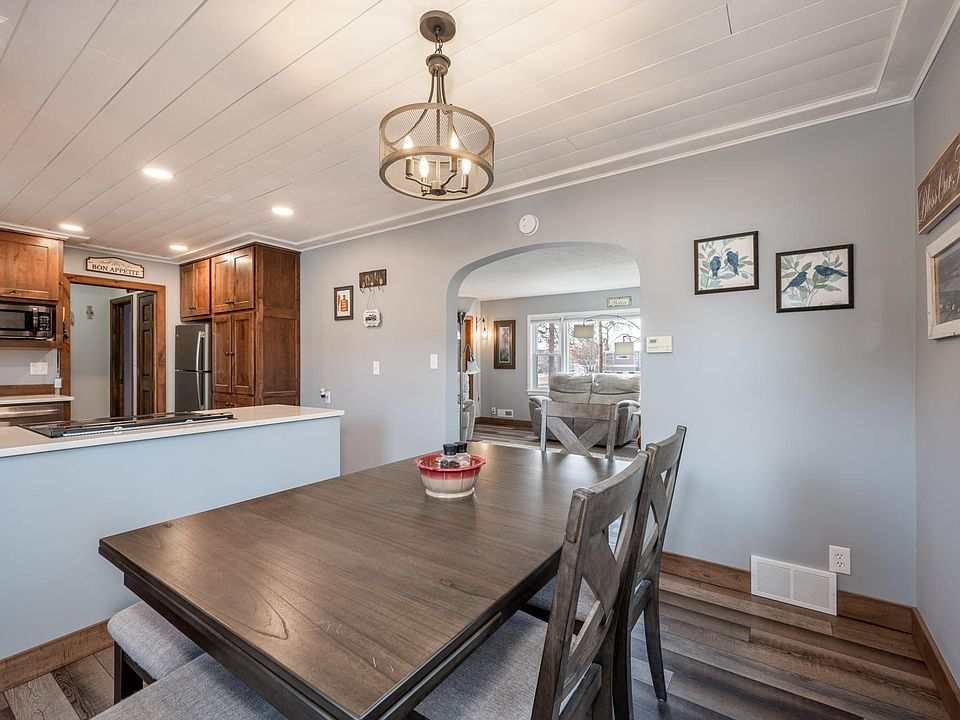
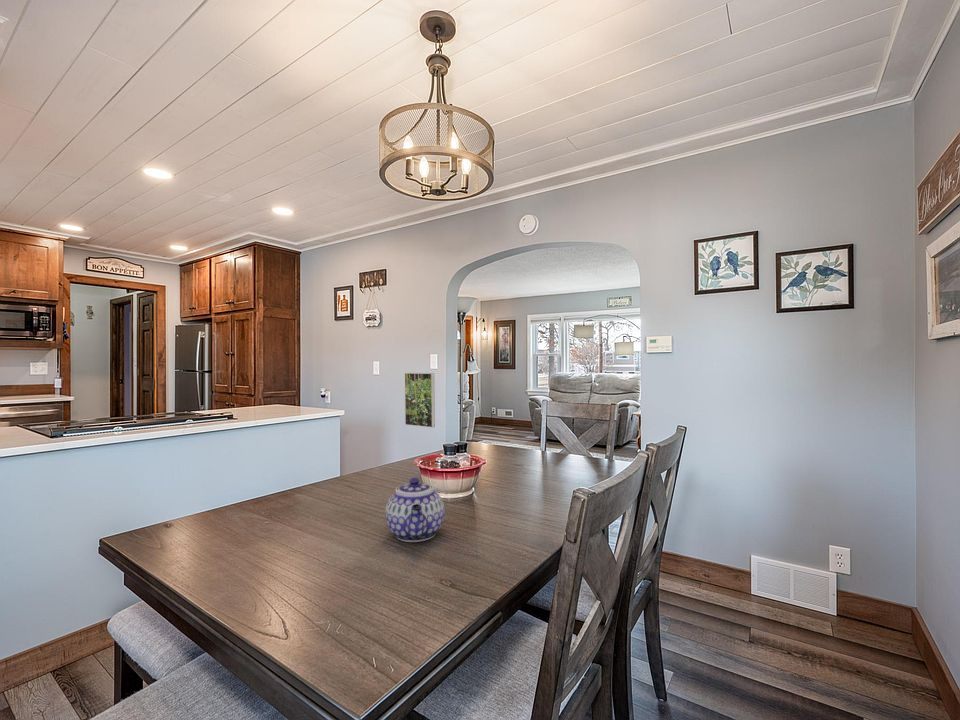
+ teapot [385,477,446,543]
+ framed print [404,372,436,428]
